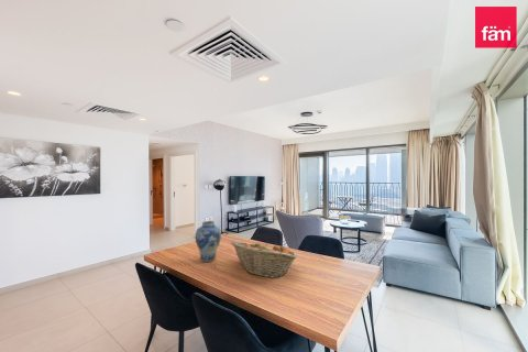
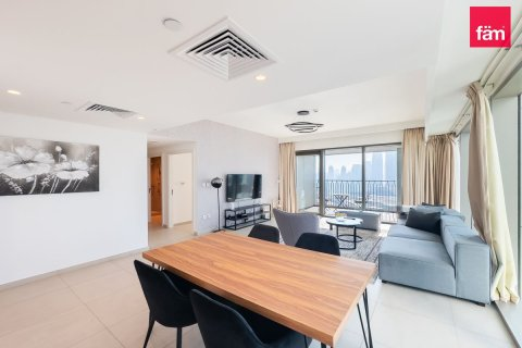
- fruit basket [230,240,298,279]
- vase [194,220,222,263]
